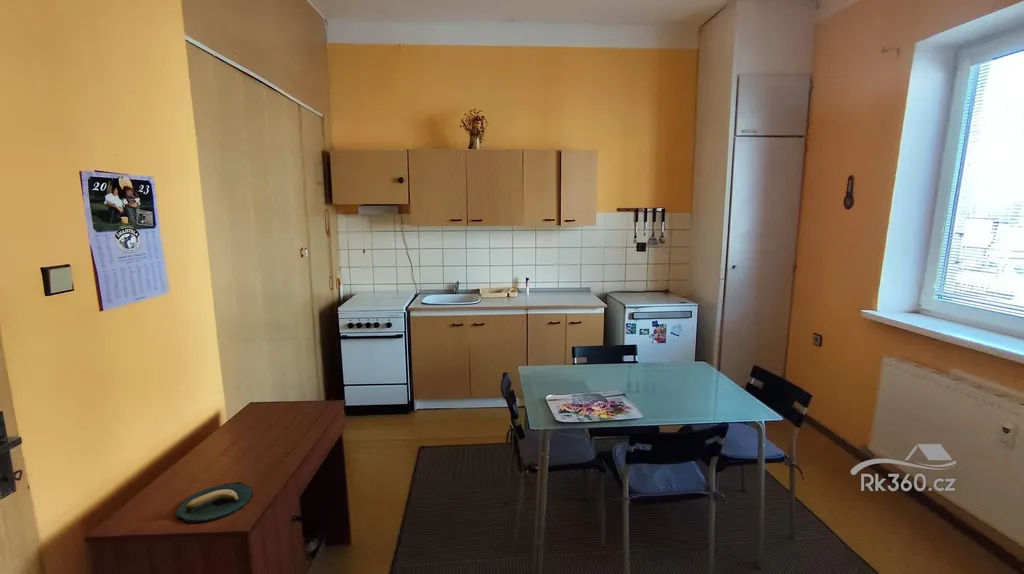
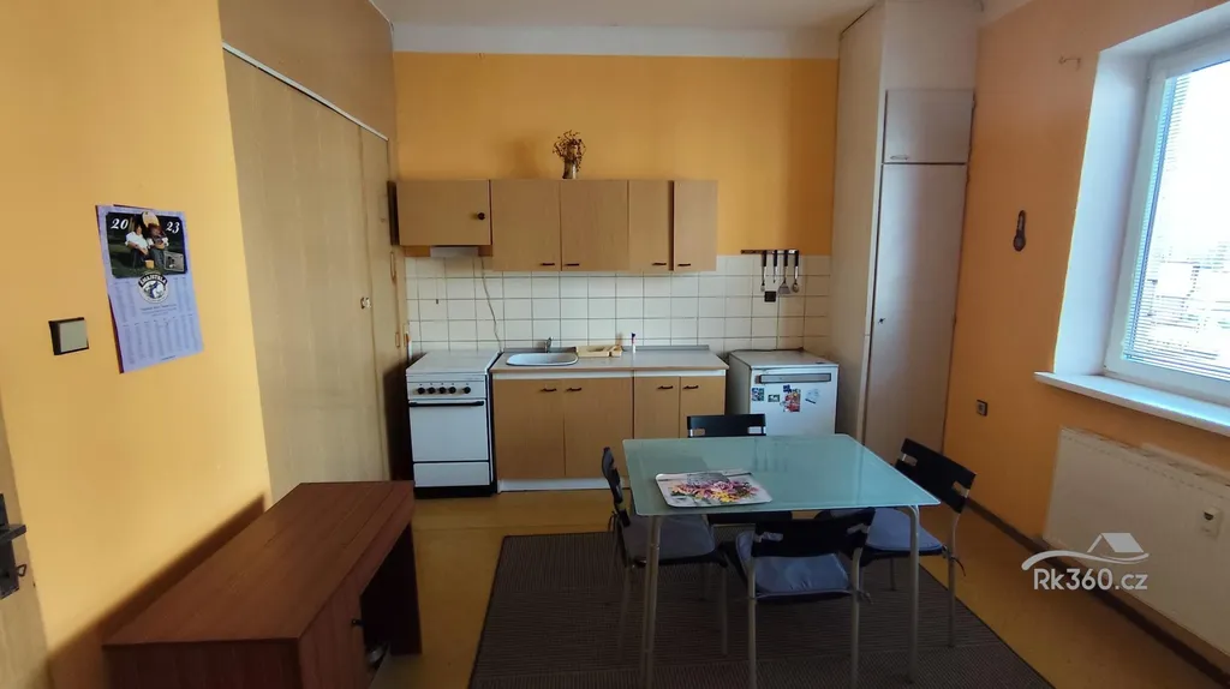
- banana [175,481,254,524]
